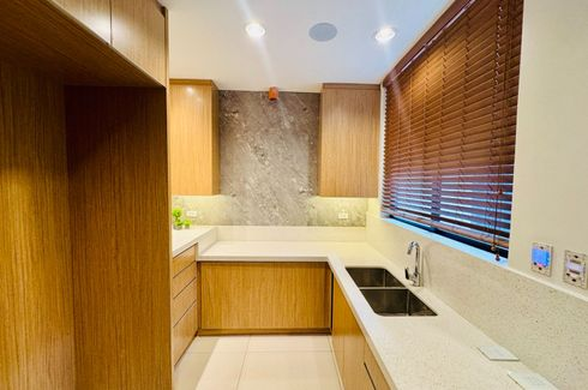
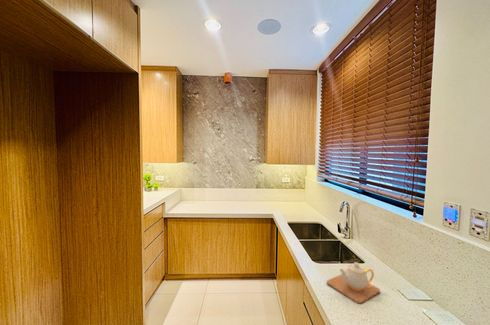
+ teapot [326,262,381,305]
